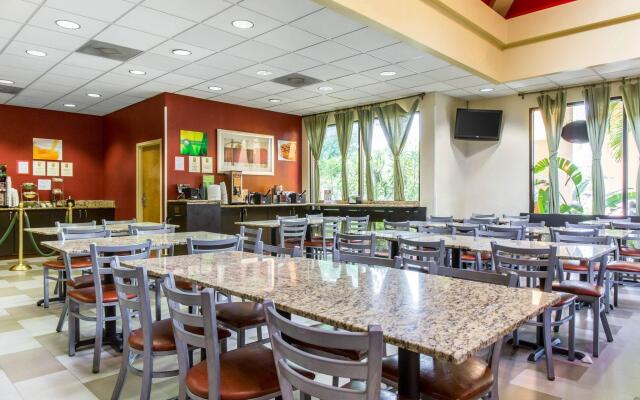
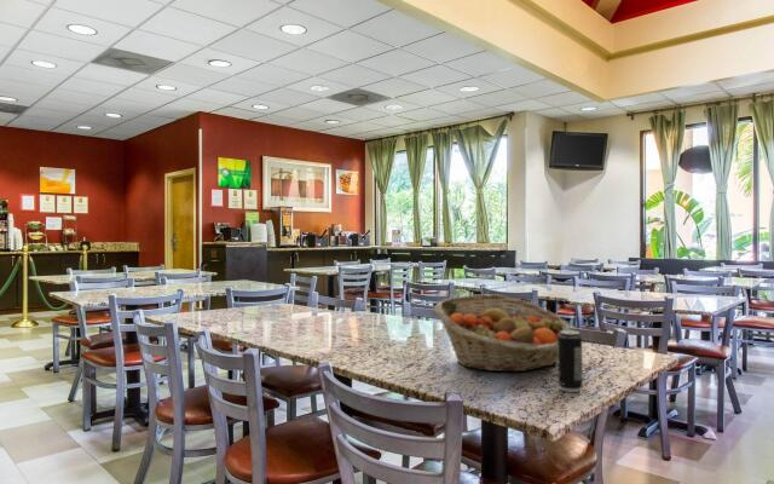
+ fruit basket [433,293,573,373]
+ beverage can [556,329,584,393]
